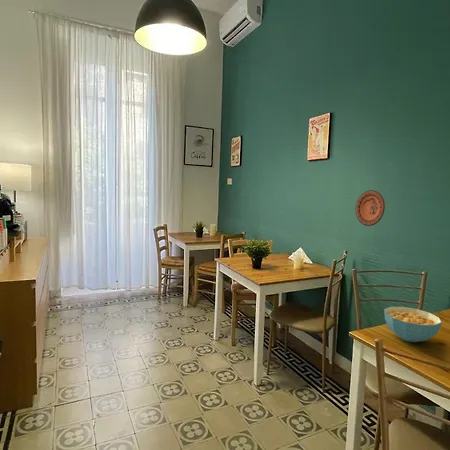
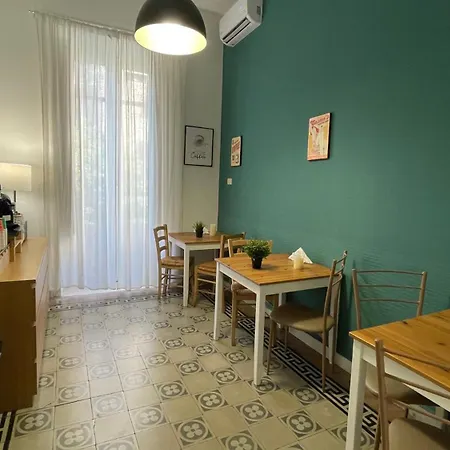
- cereal bowl [383,306,443,343]
- decorative plate [354,189,386,227]
